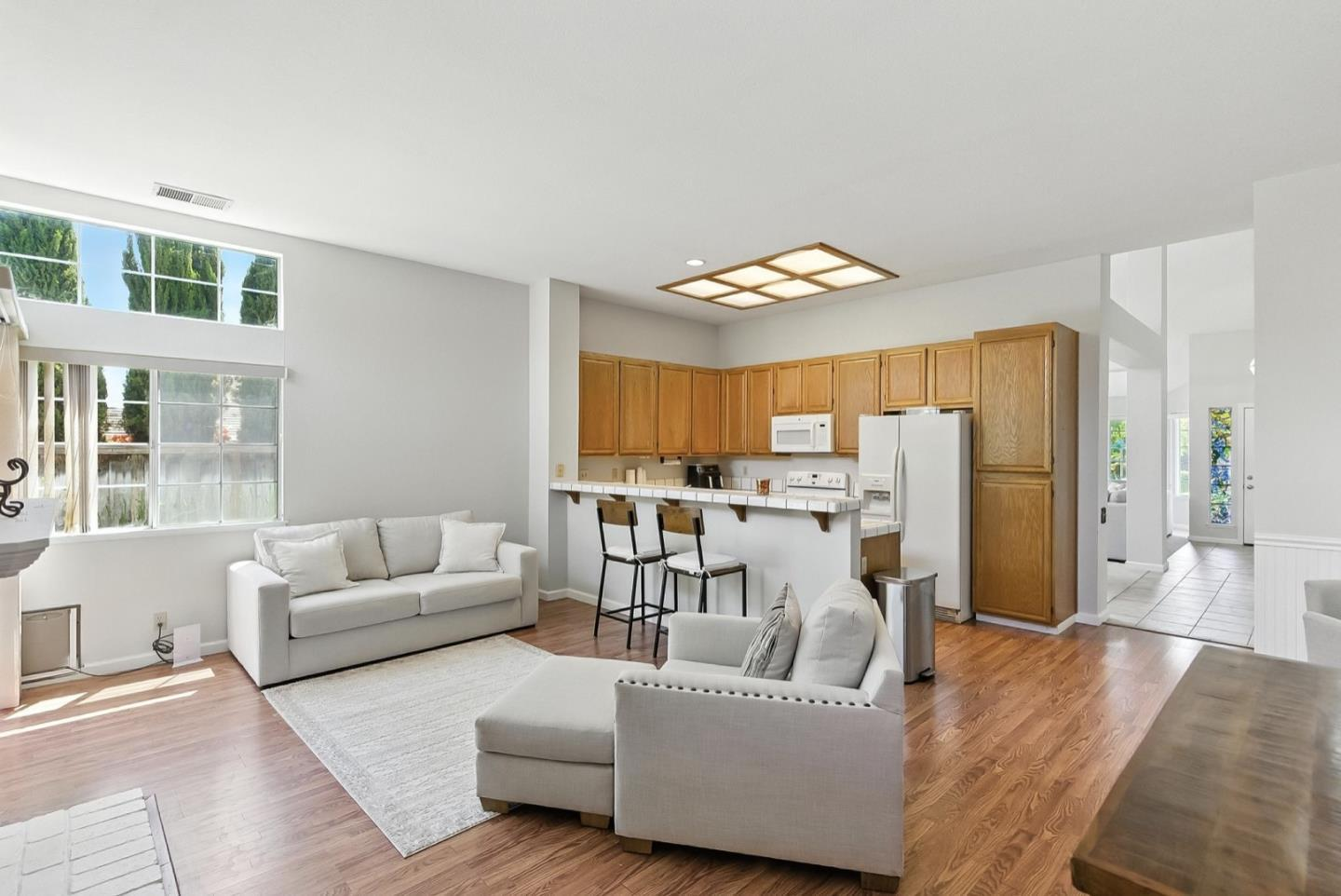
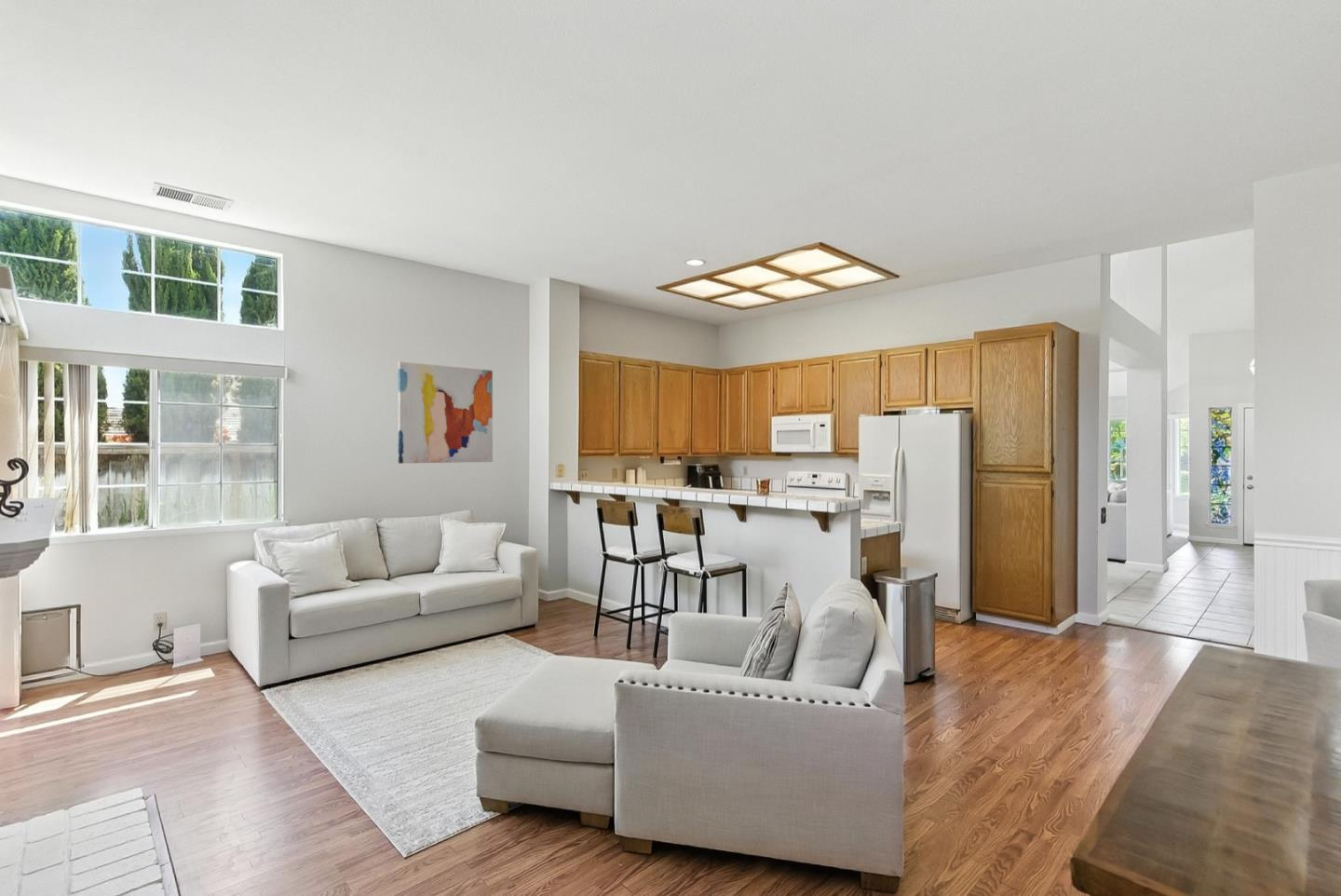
+ wall art [398,360,494,465]
